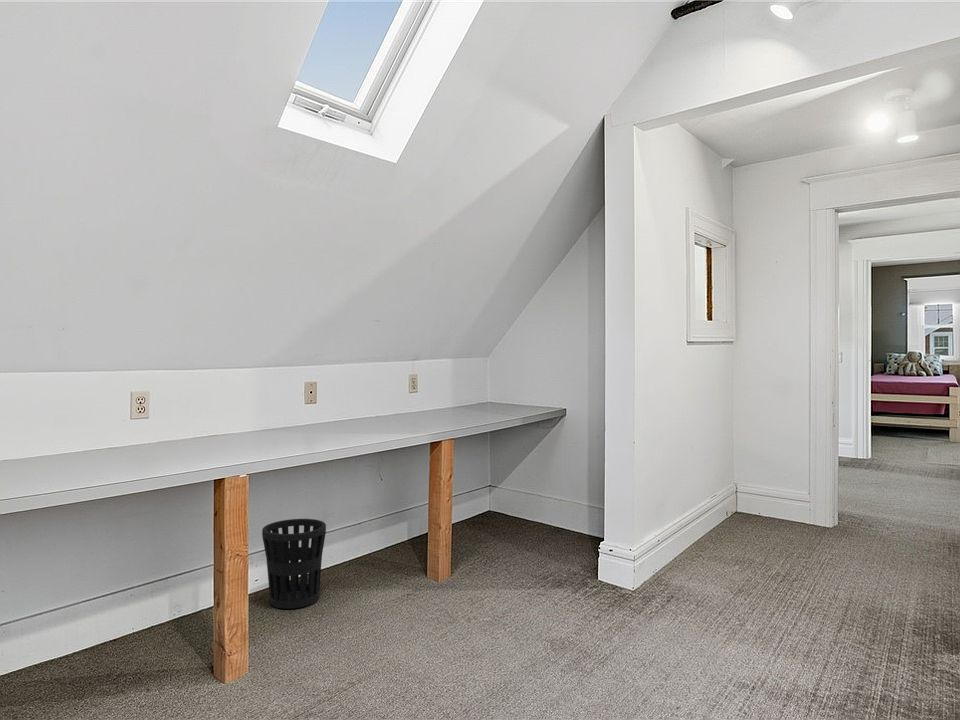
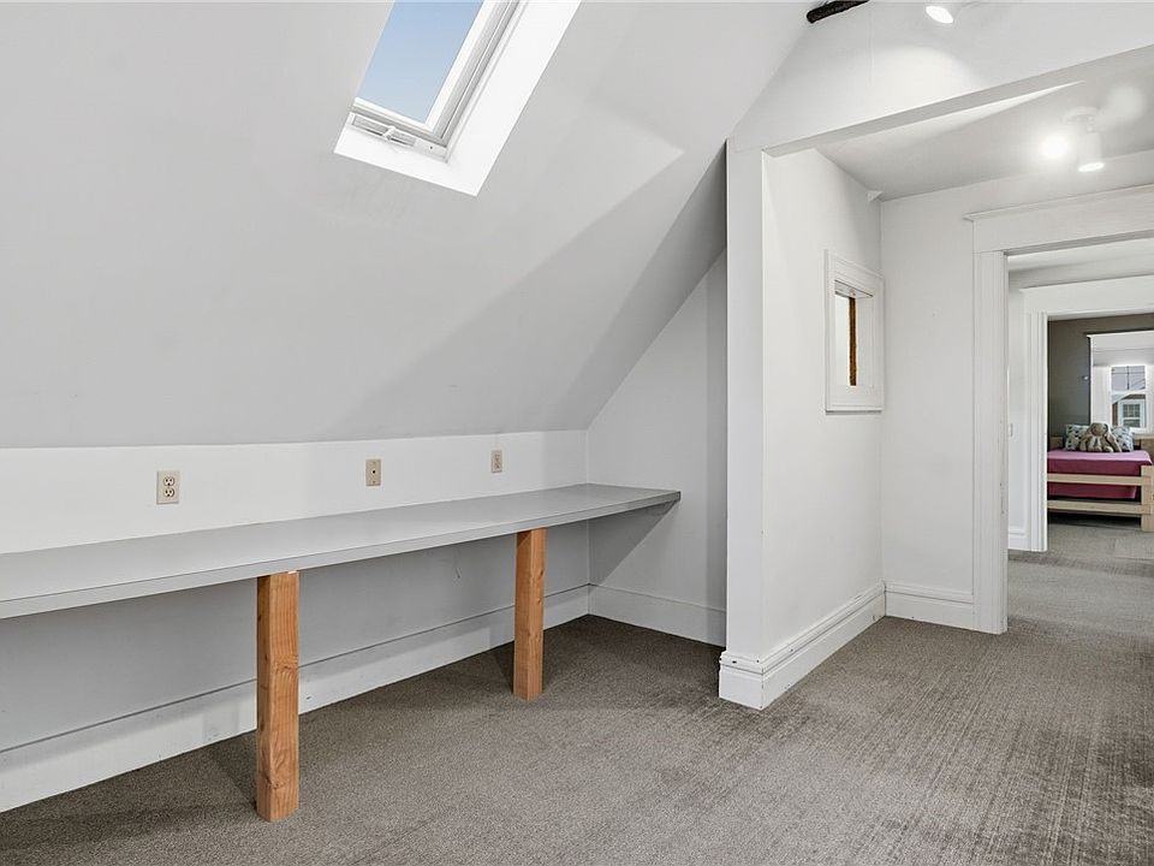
- wastebasket [261,518,327,610]
